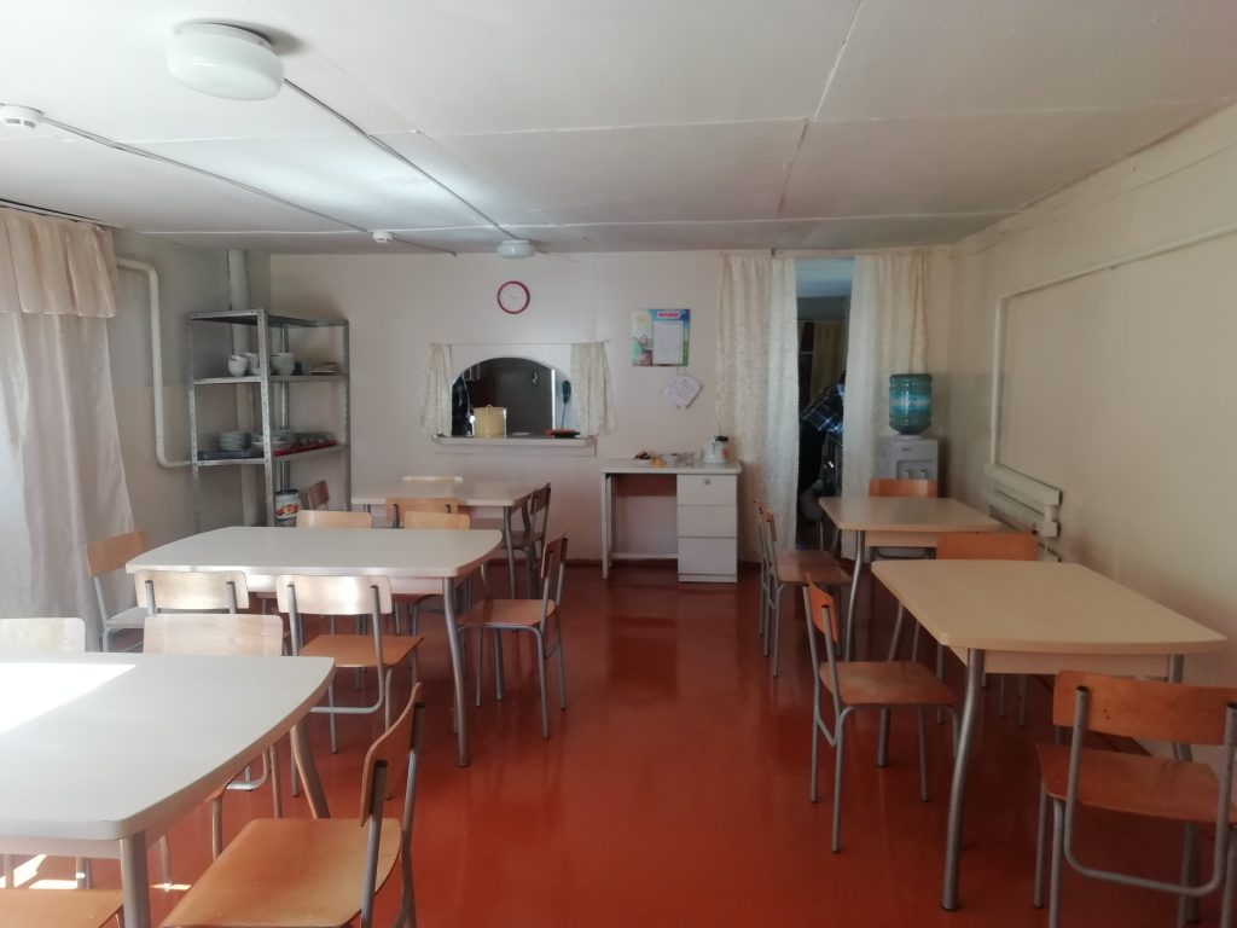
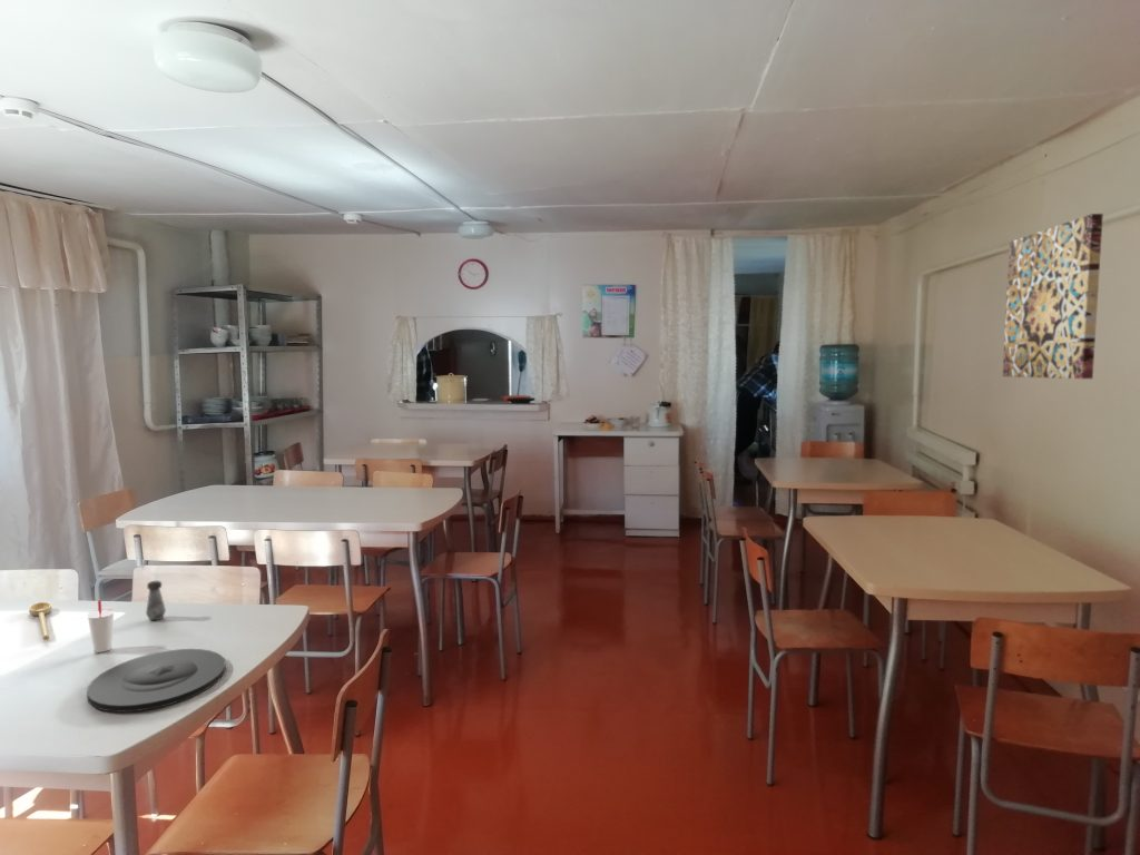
+ salt shaker [145,580,167,621]
+ wall art [1002,213,1104,380]
+ spoon [28,601,52,641]
+ cup [86,599,116,653]
+ plate [86,648,227,714]
